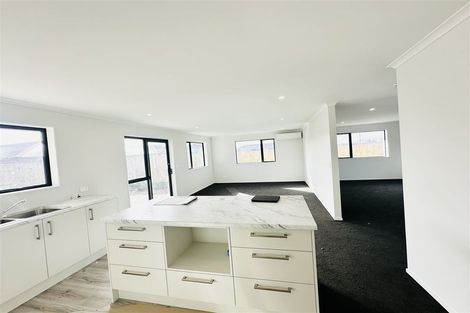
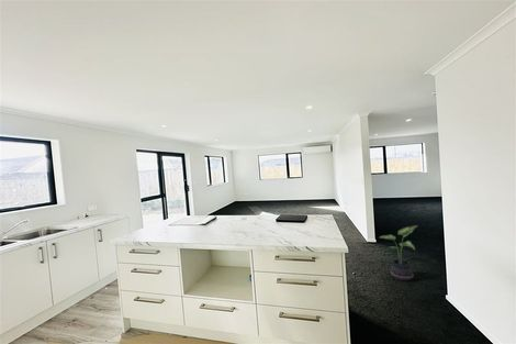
+ potted plant [379,224,419,281]
